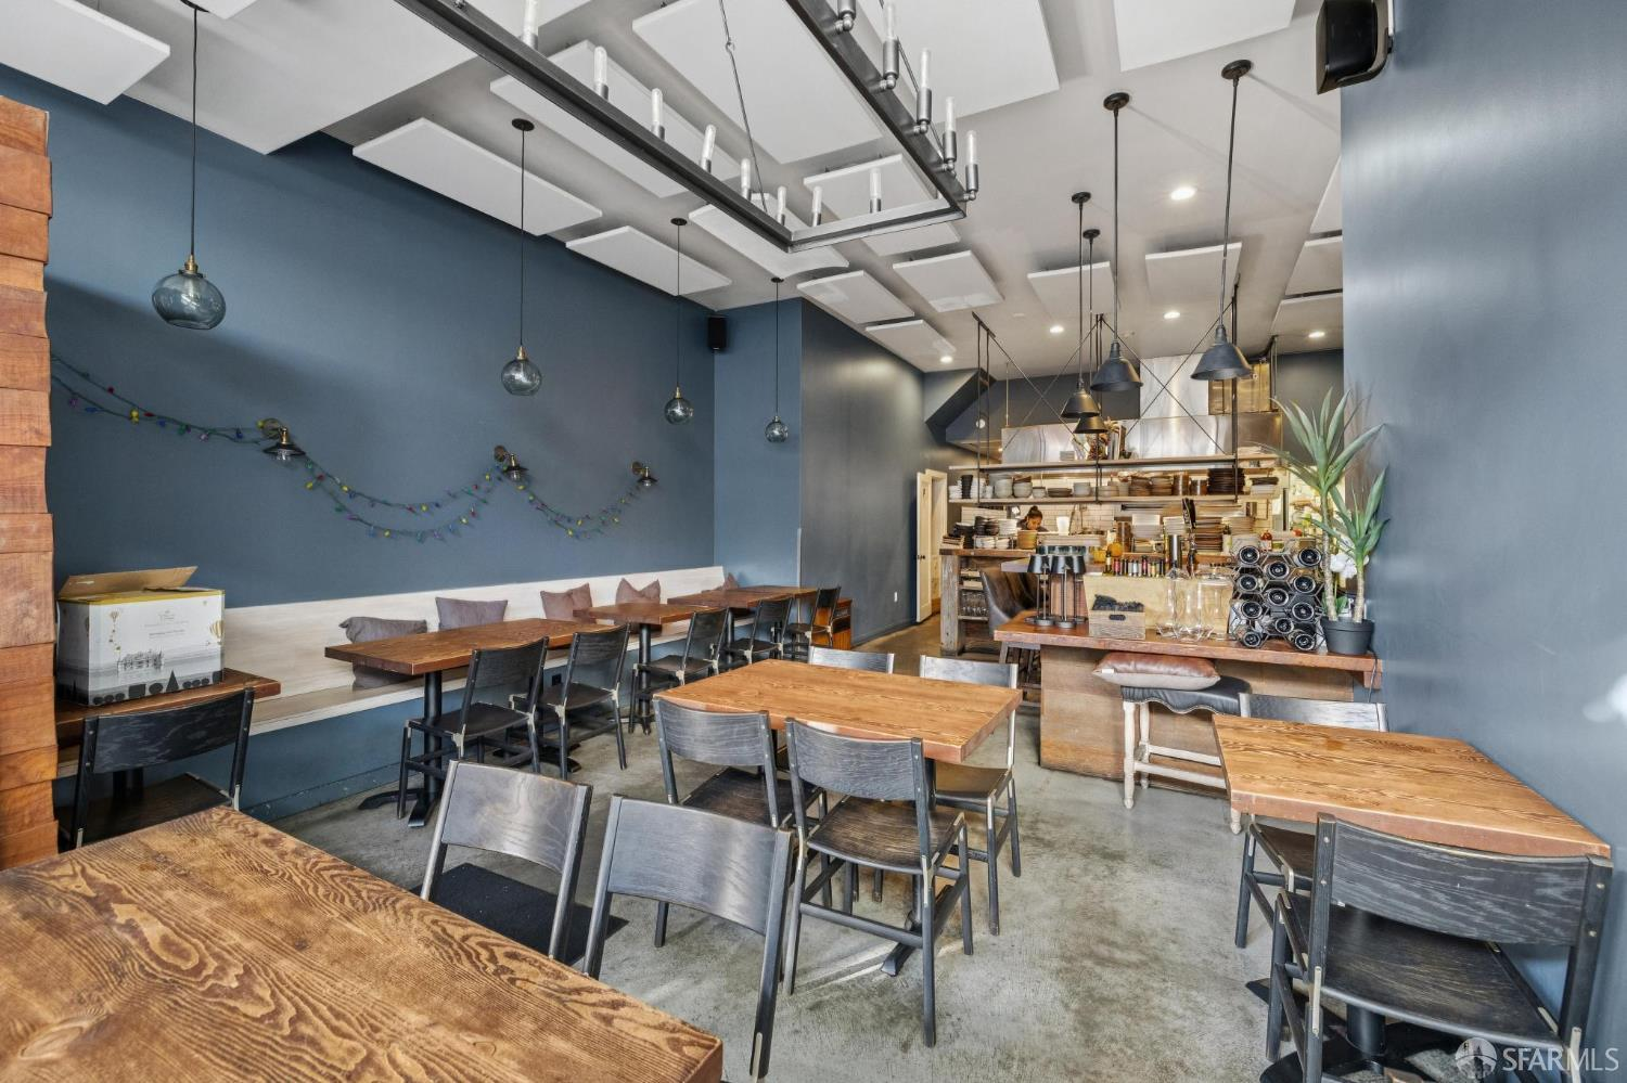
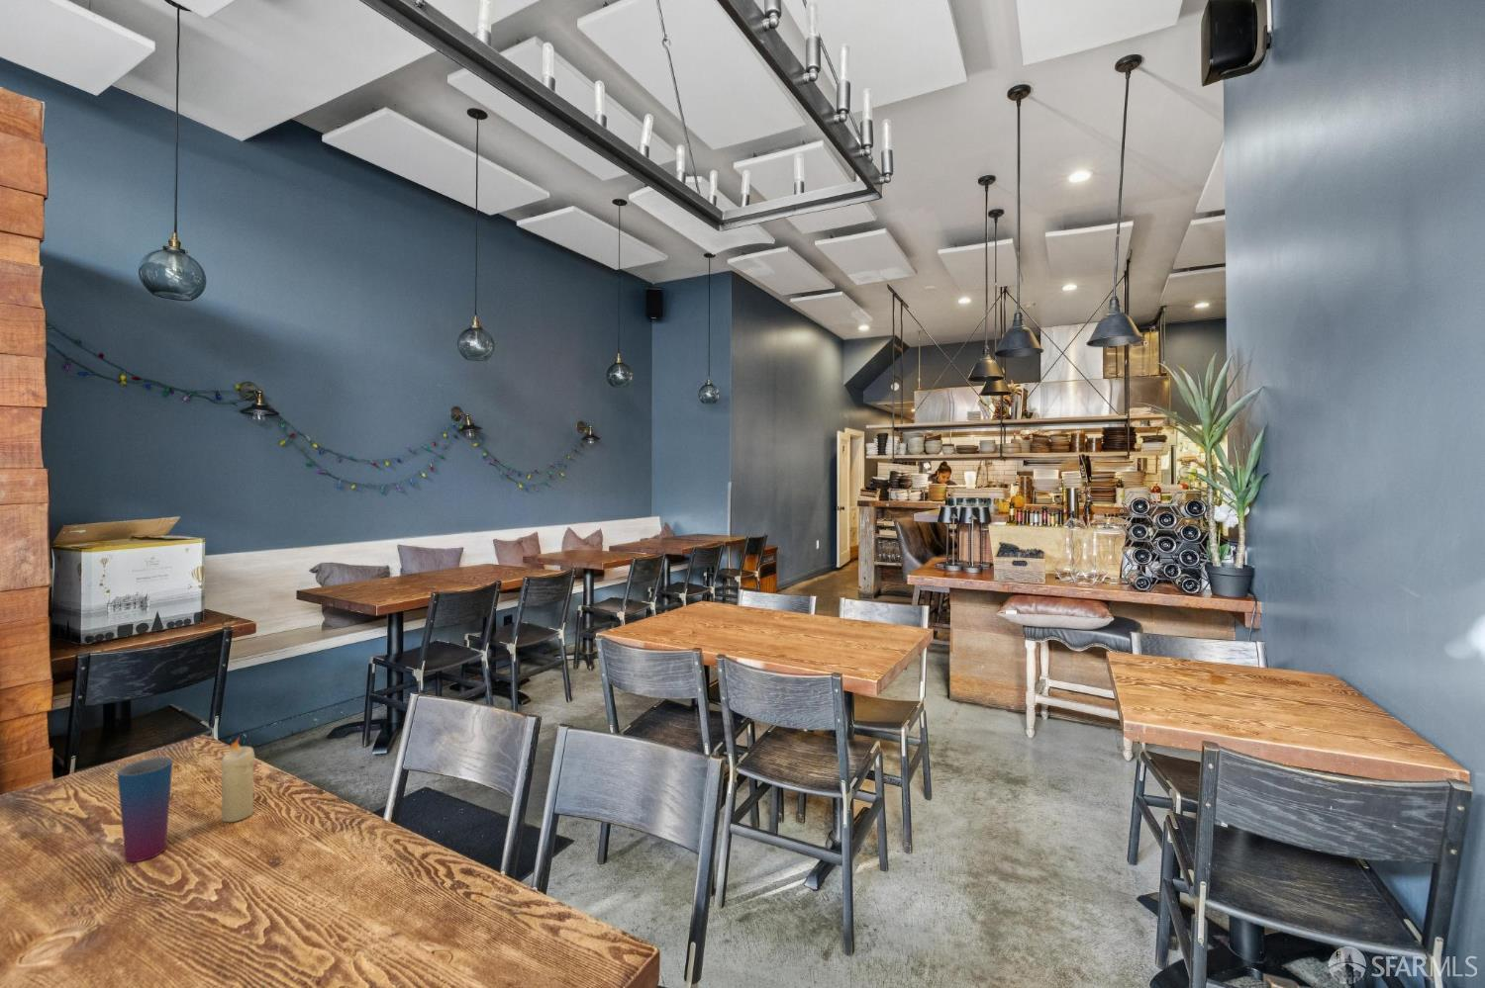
+ cup [116,755,173,863]
+ candle [220,737,256,823]
